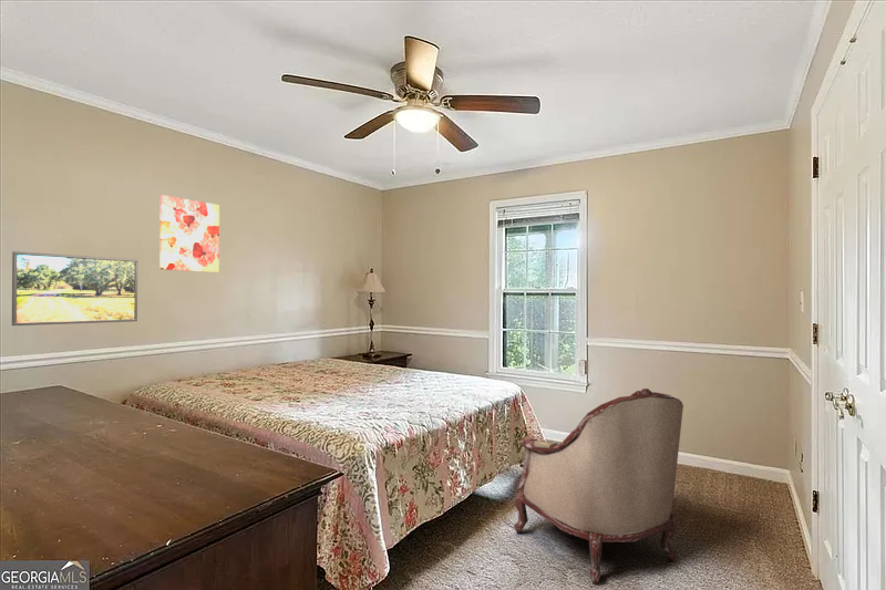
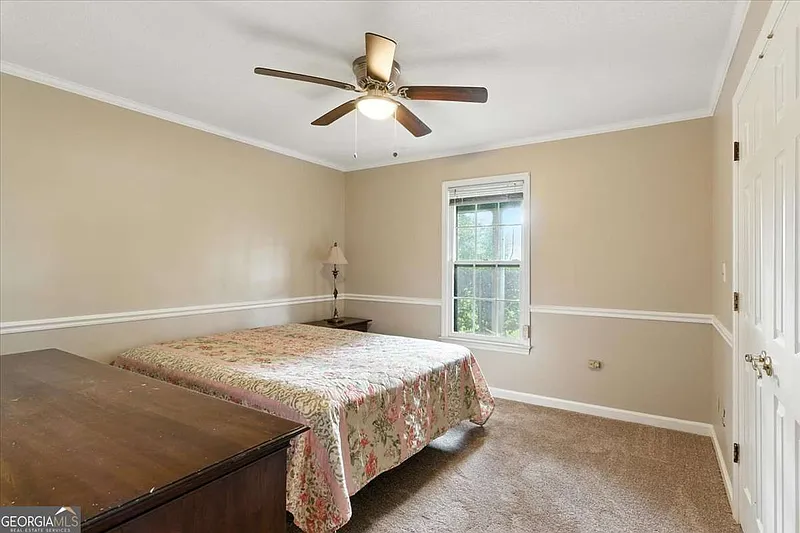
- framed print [11,250,138,327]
- armchair [513,387,684,586]
- wall art [158,194,220,273]
